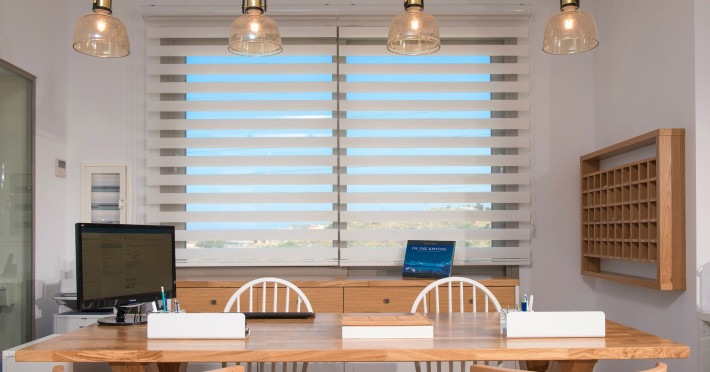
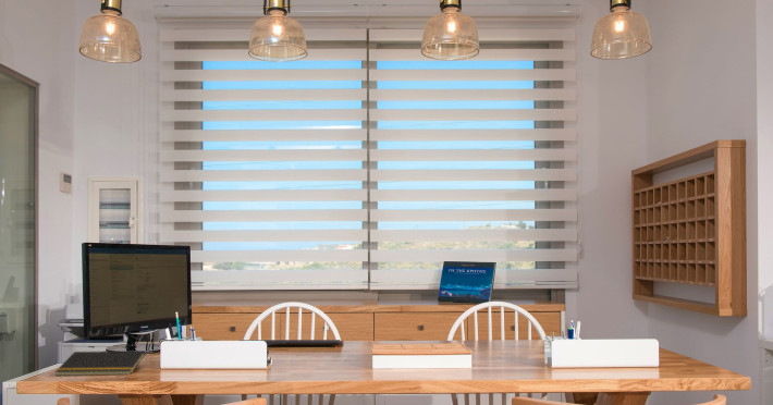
+ notepad [54,349,146,377]
